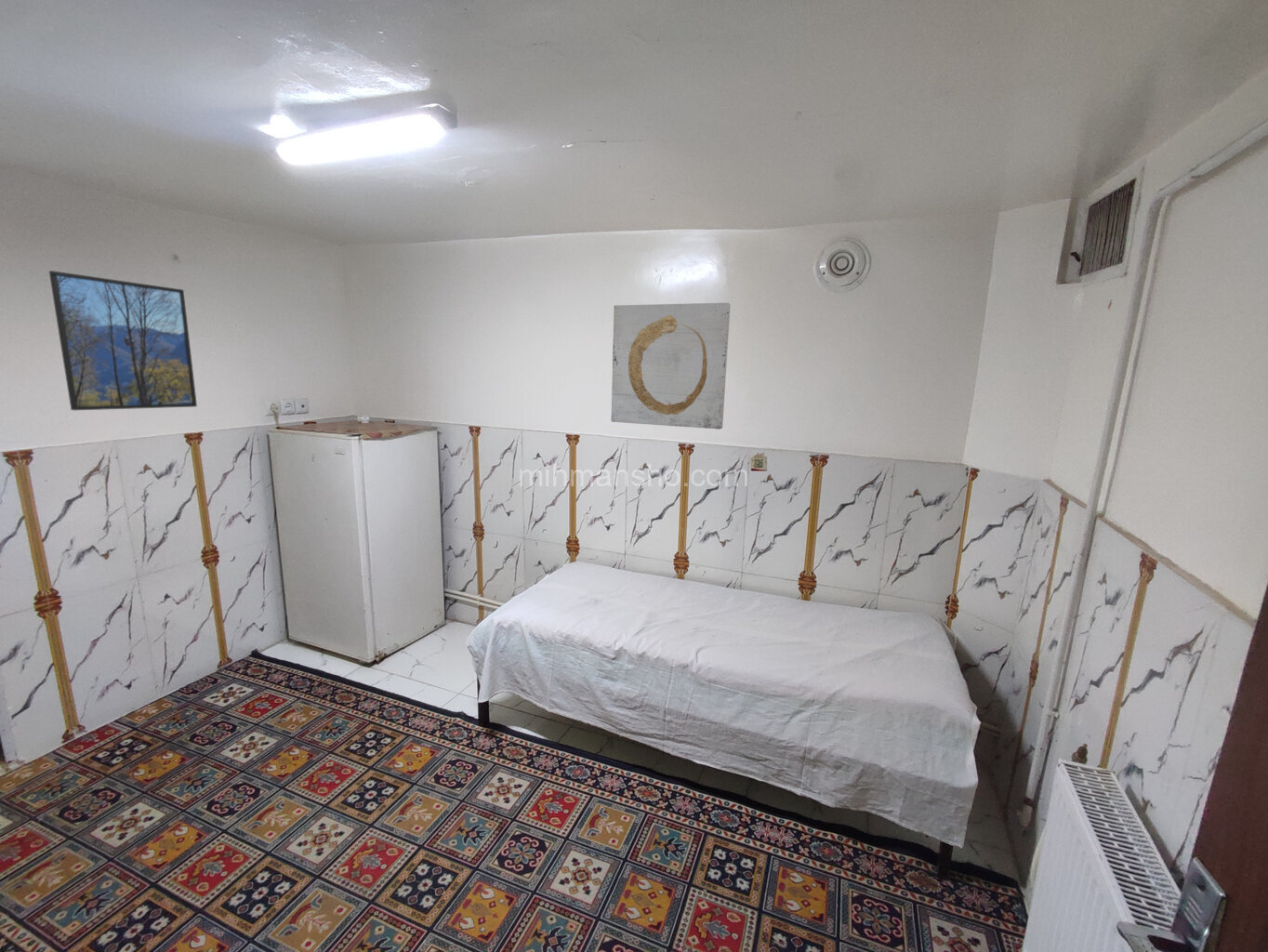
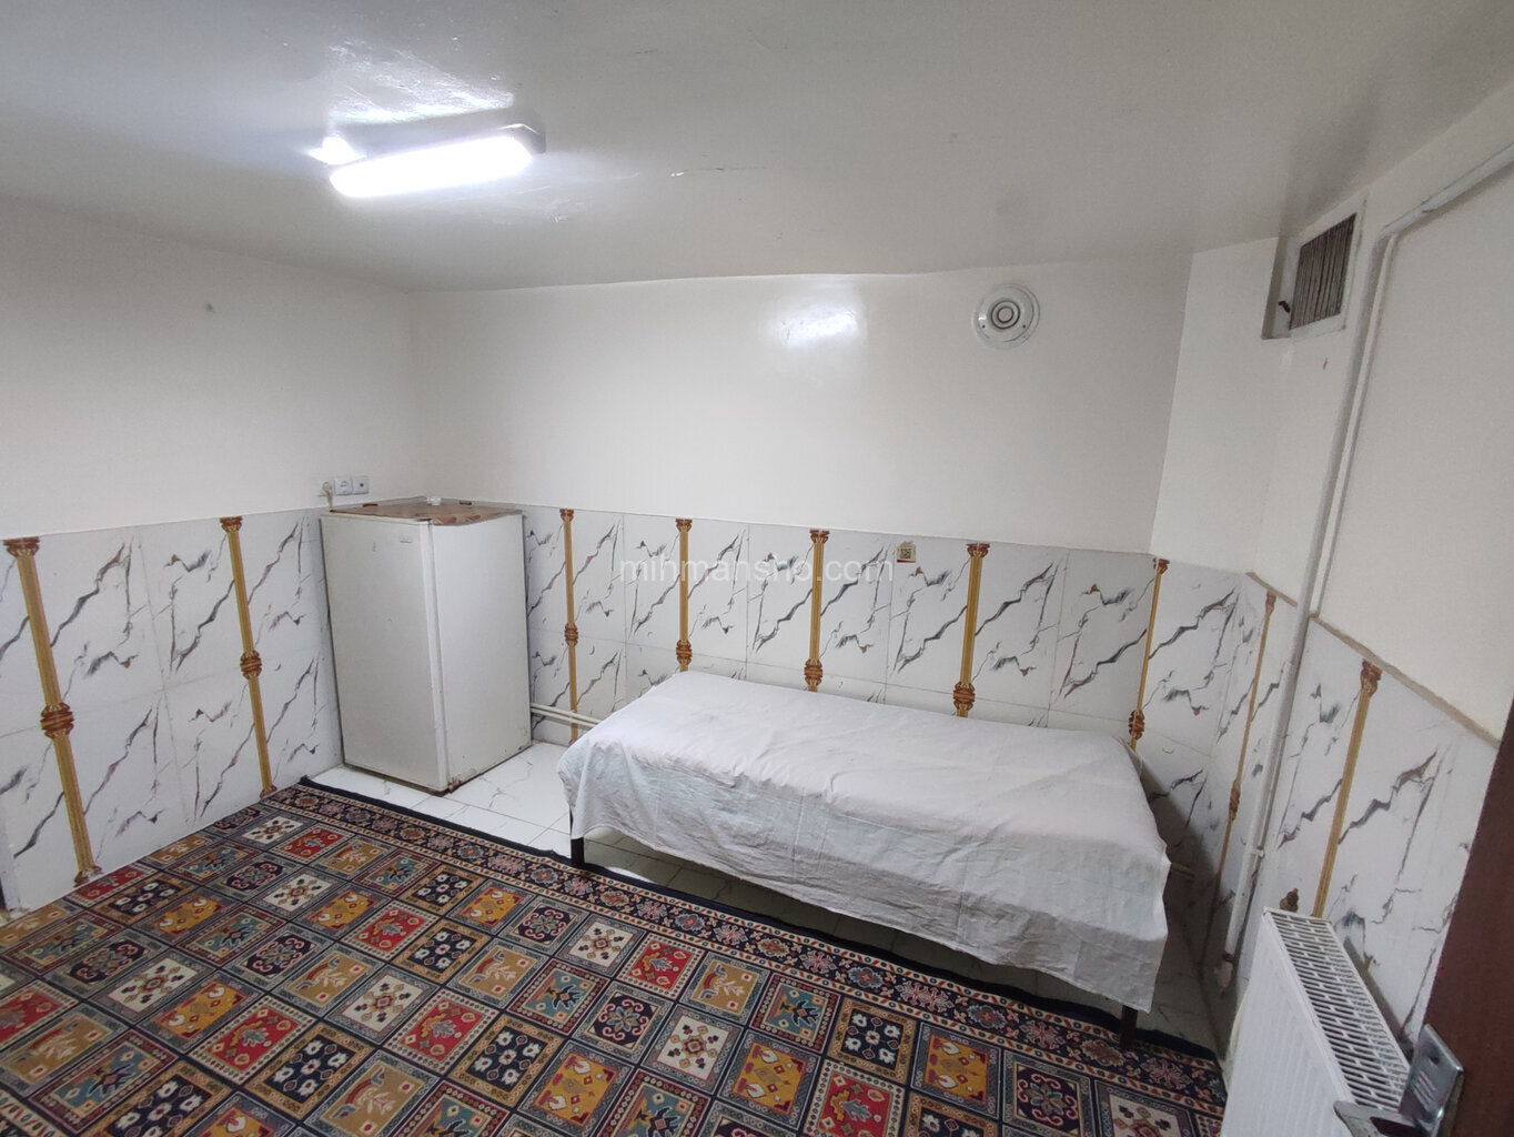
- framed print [48,270,198,411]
- wall art [611,302,732,430]
